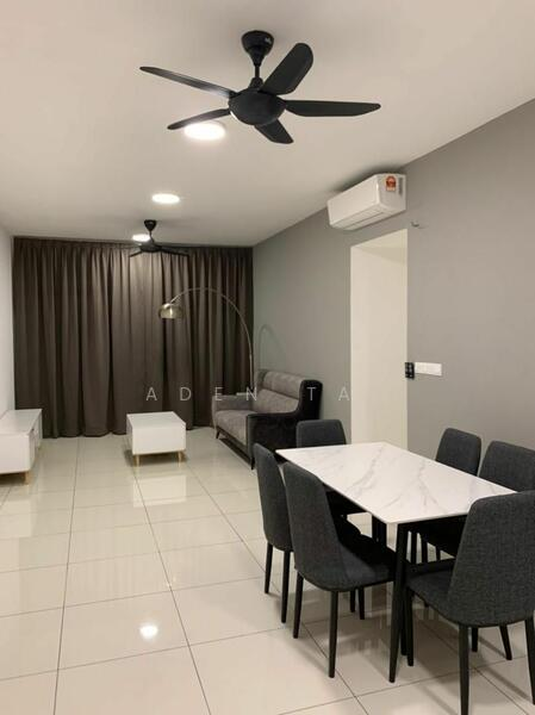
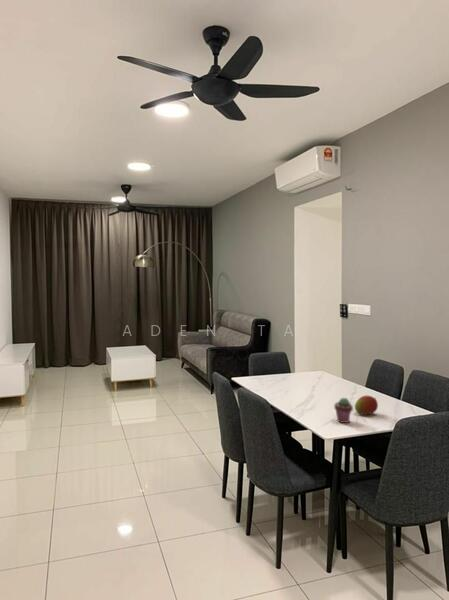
+ potted succulent [333,397,354,424]
+ fruit [354,395,379,416]
